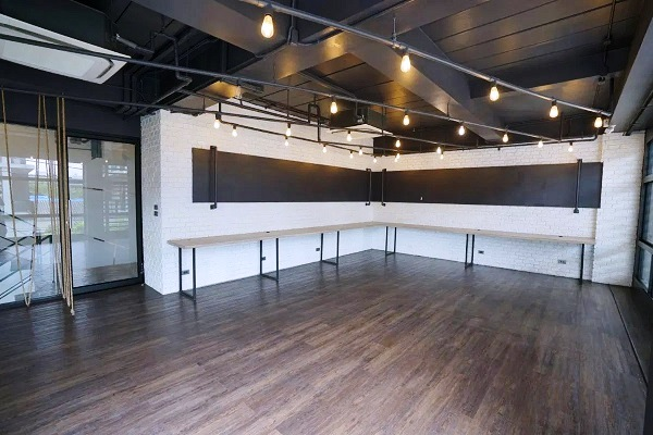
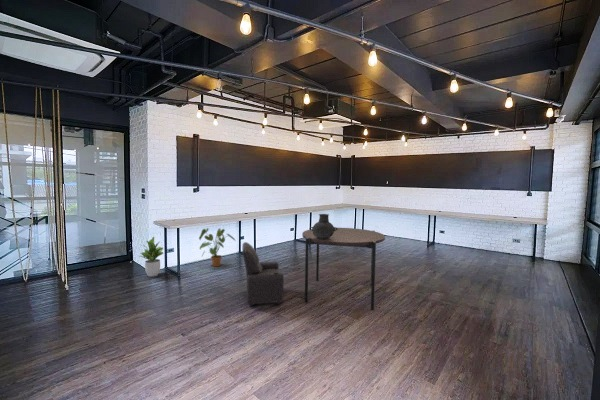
+ potted plant [139,236,165,278]
+ house plant [198,227,236,268]
+ dining table [301,227,386,311]
+ ceramic pot [309,213,338,239]
+ chair [241,241,285,307]
